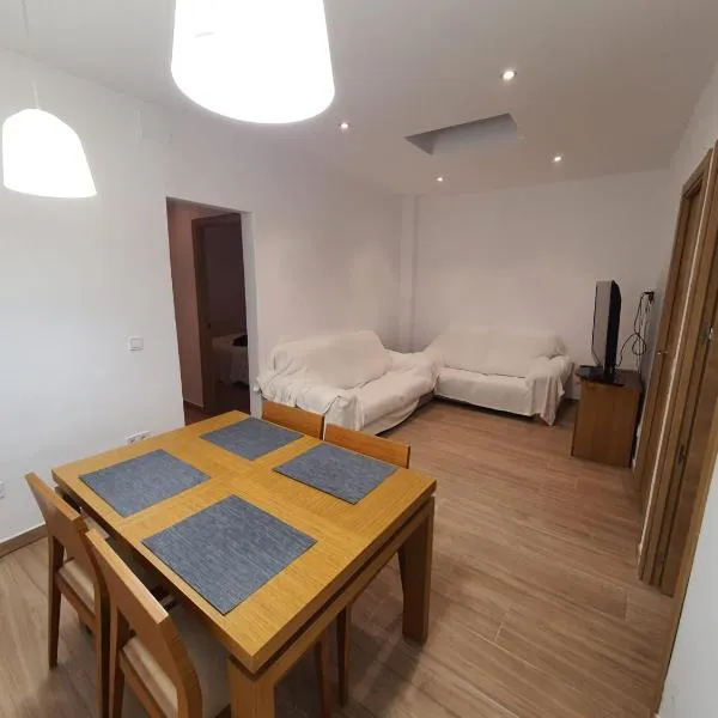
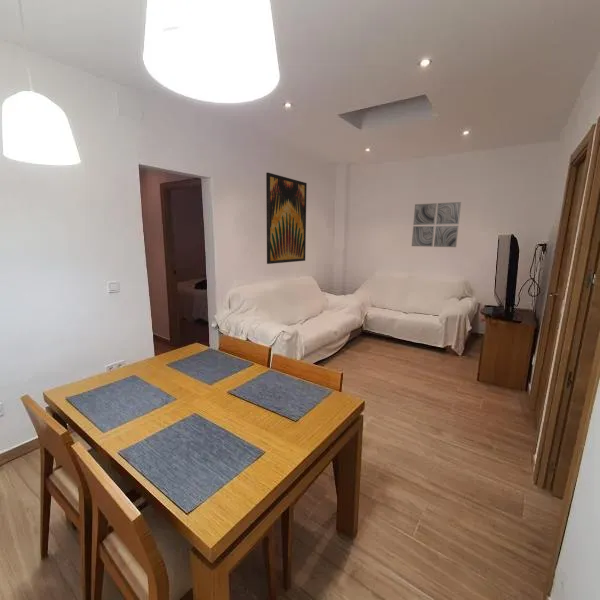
+ wall art [411,201,462,248]
+ wall art [265,172,308,265]
